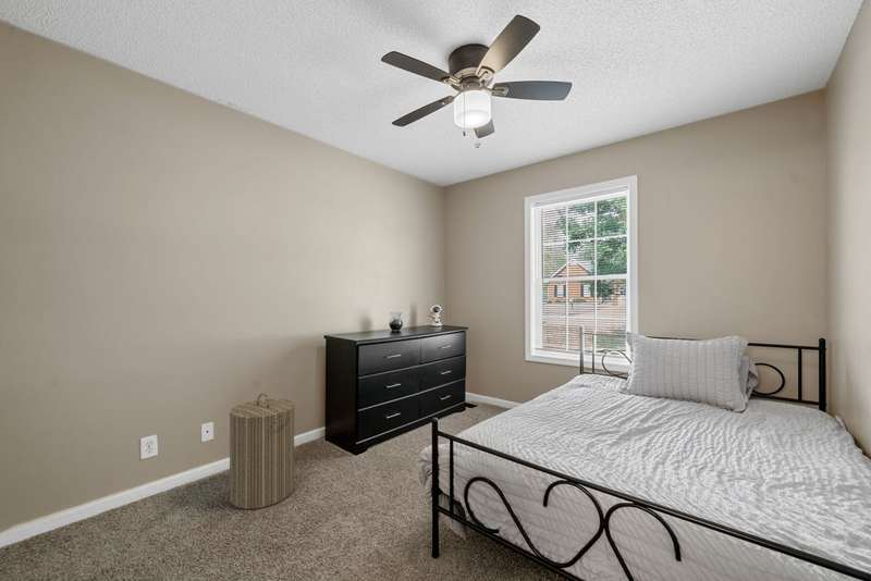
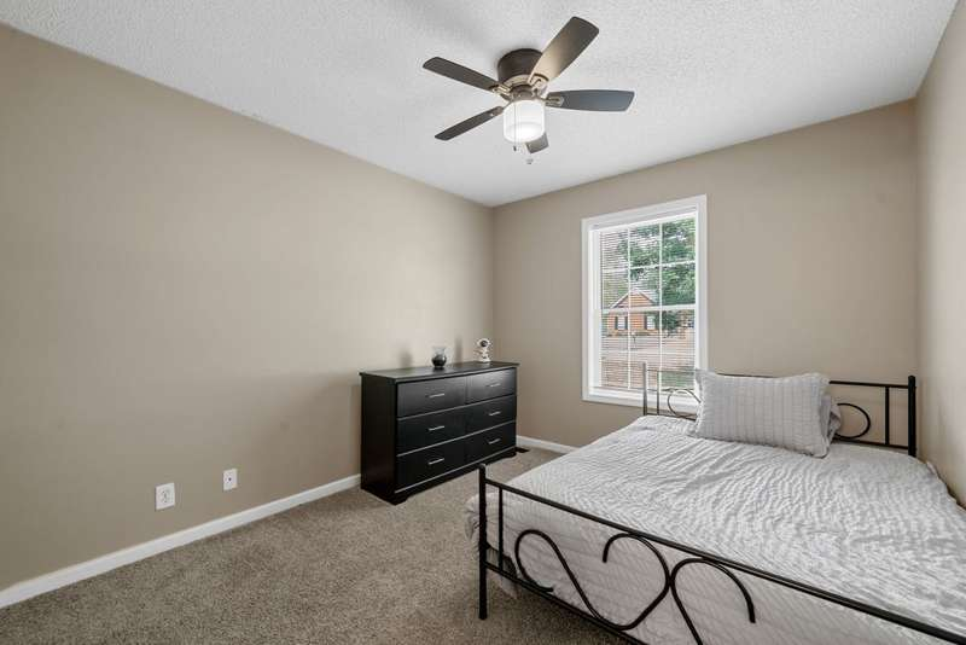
- laundry hamper [229,393,296,510]
